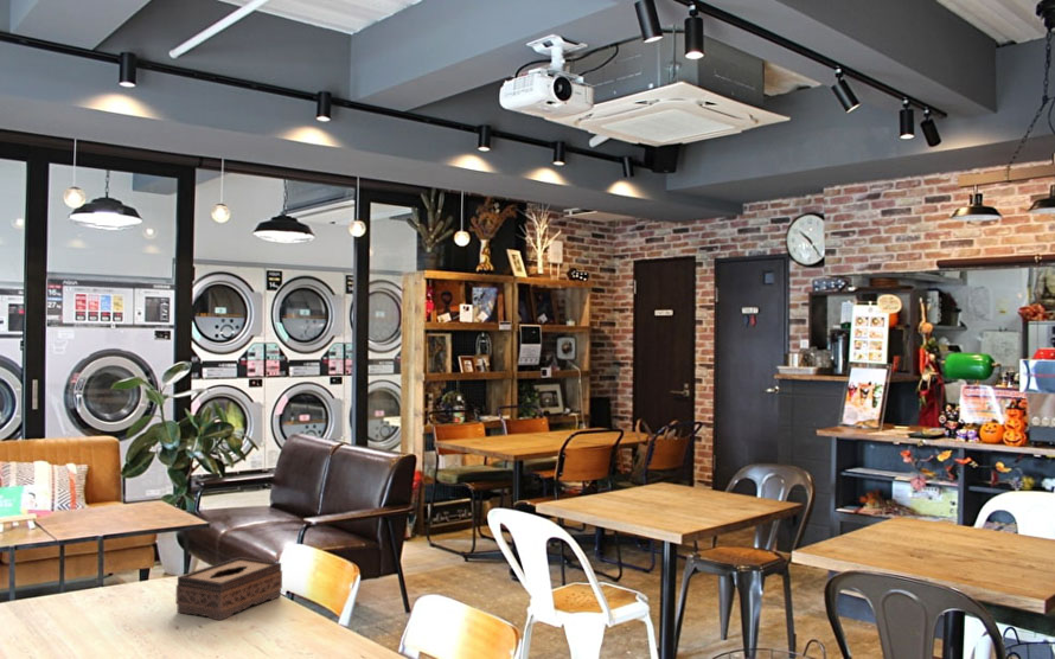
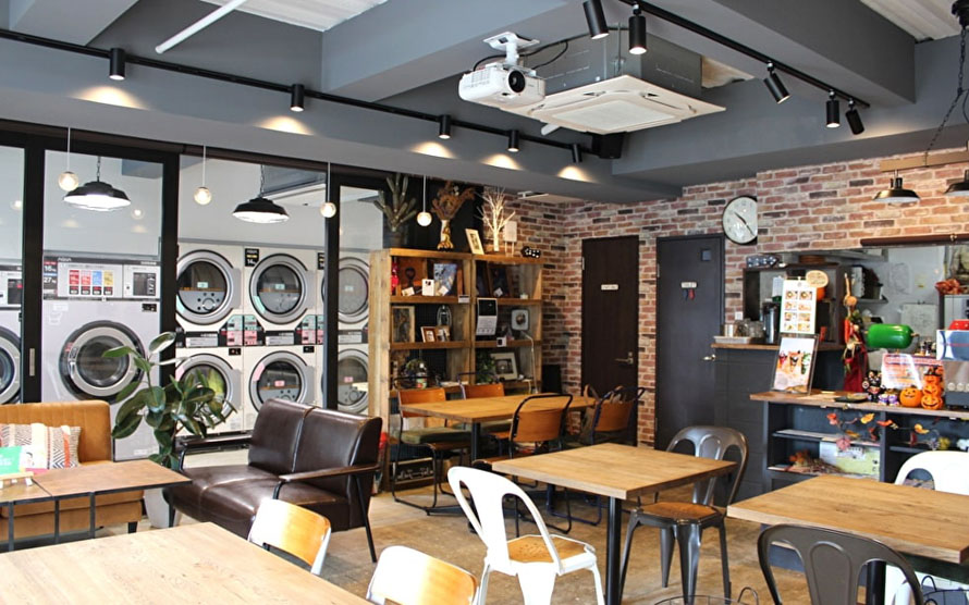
- tissue box [174,556,283,621]
